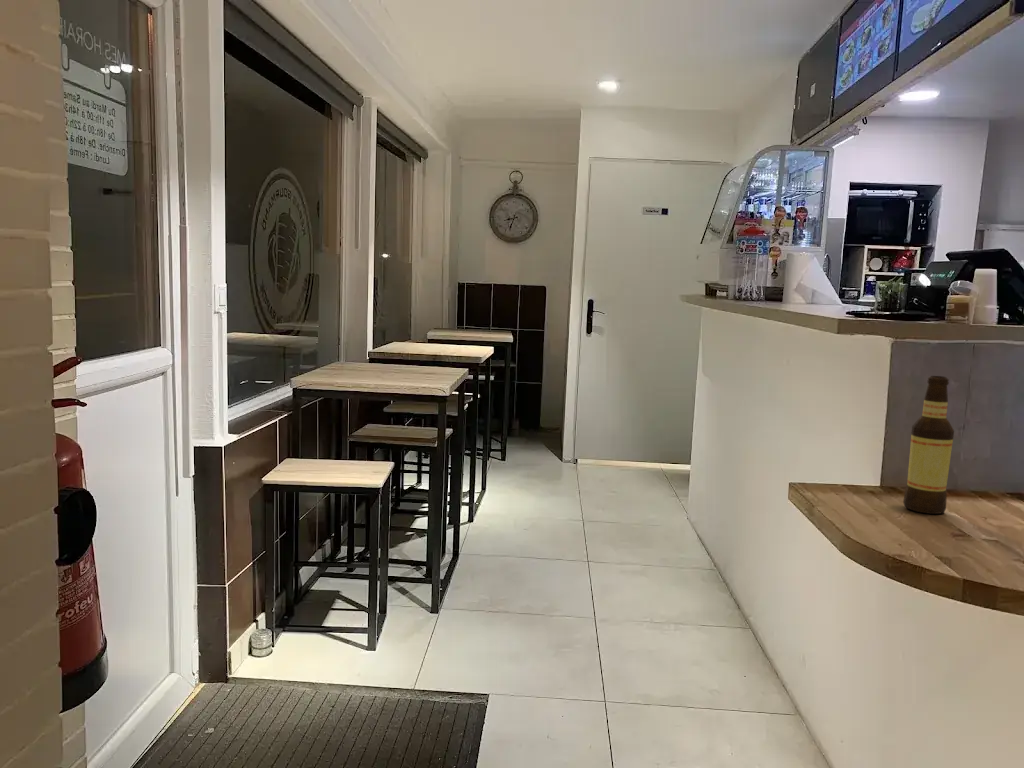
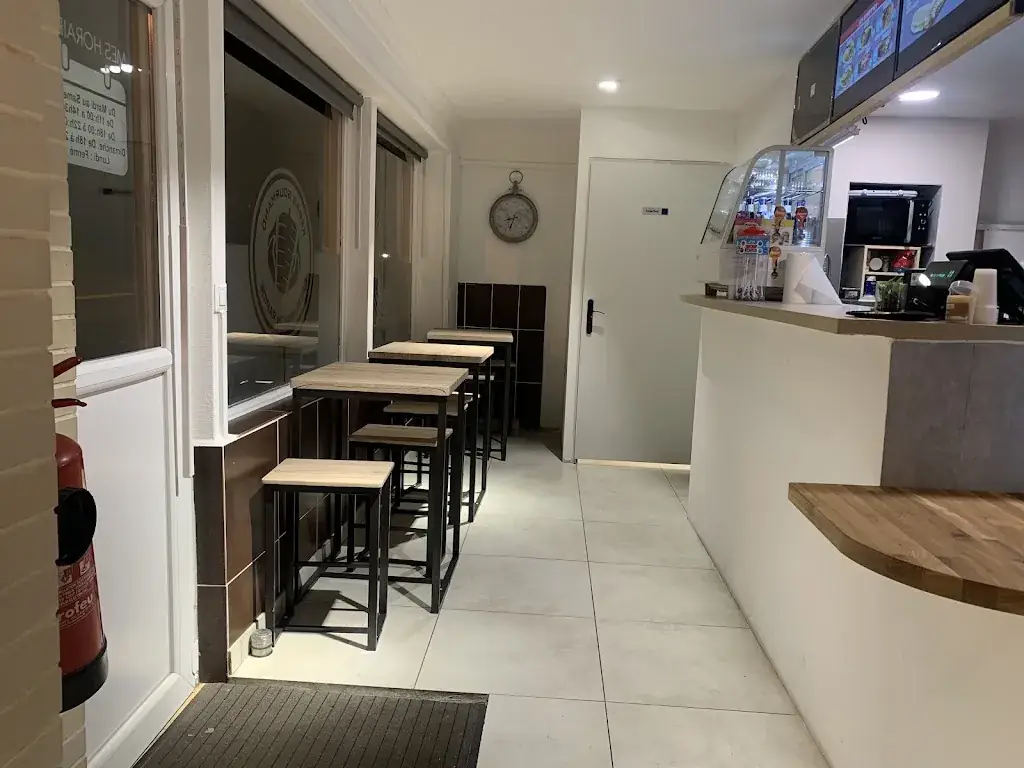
- bottle [902,375,955,515]
